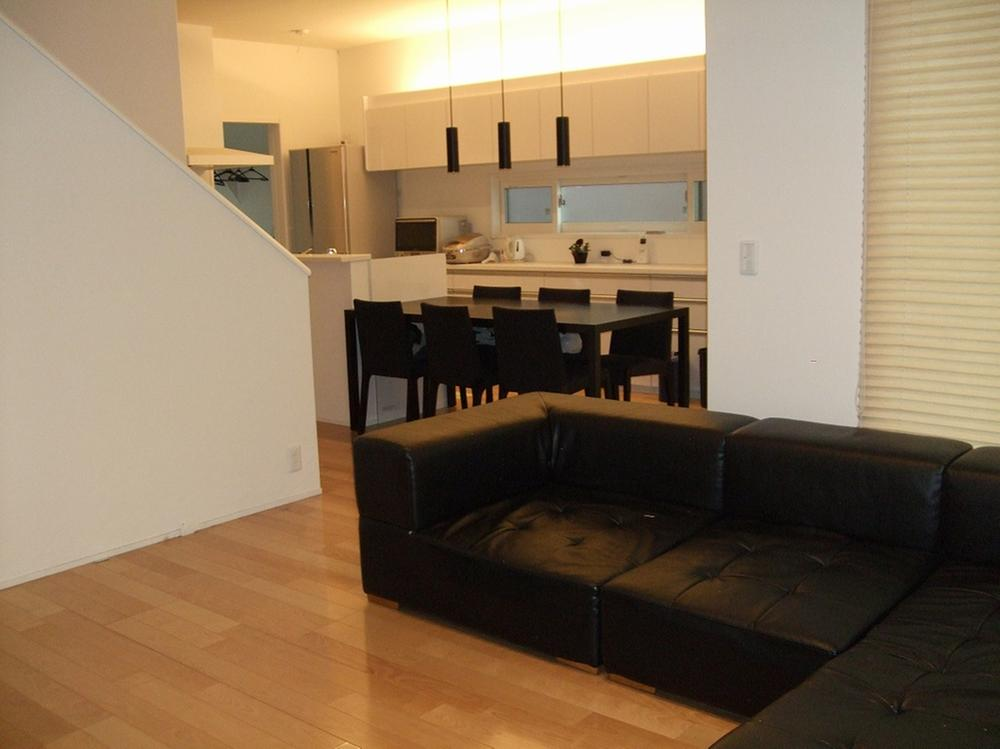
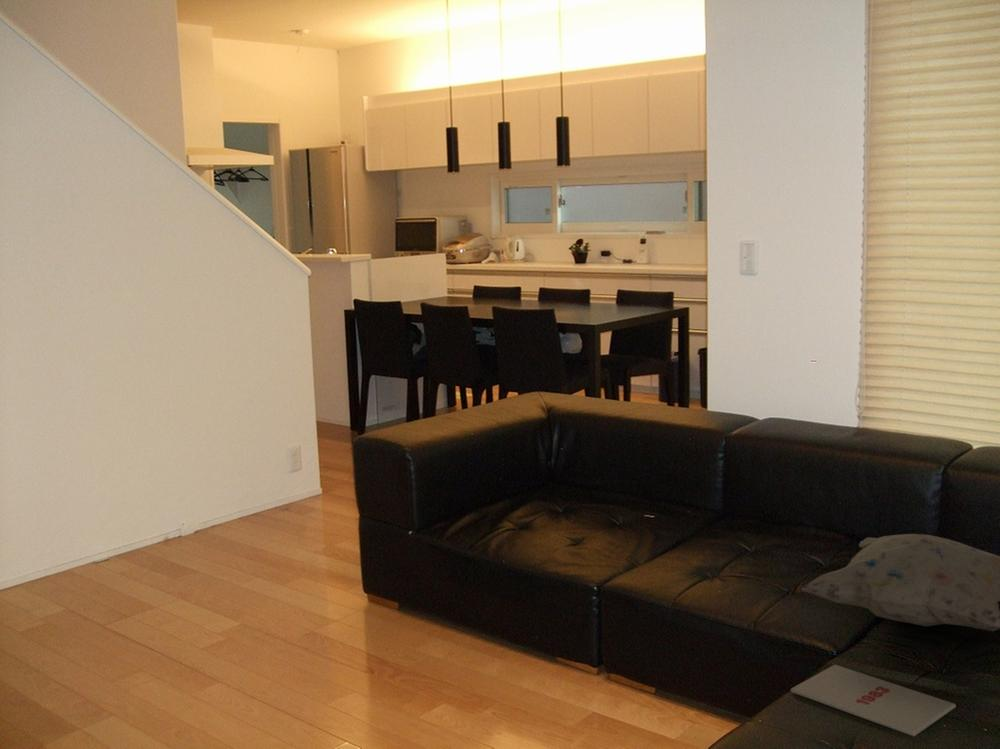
+ magazine [790,664,957,737]
+ decorative pillow [801,533,1000,632]
